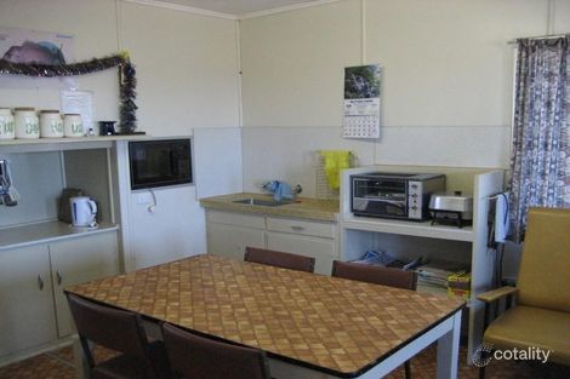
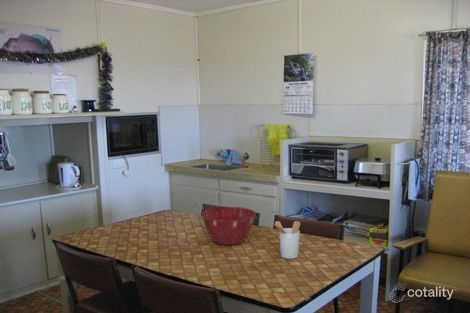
+ mixing bowl [201,206,257,246]
+ utensil holder [271,220,301,260]
